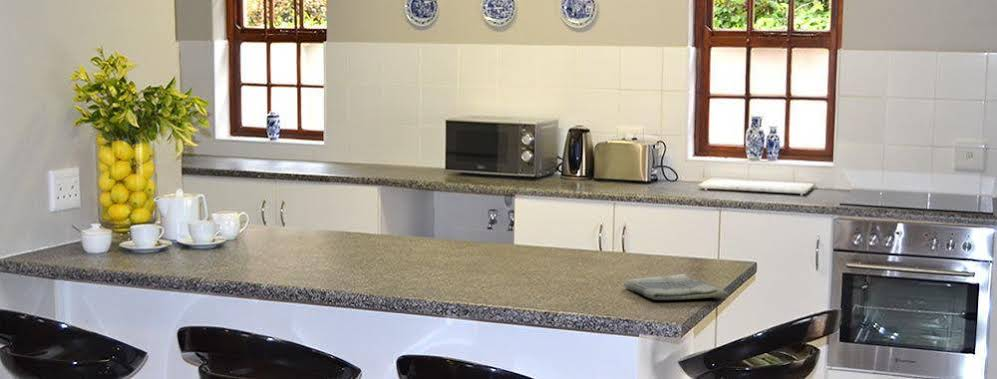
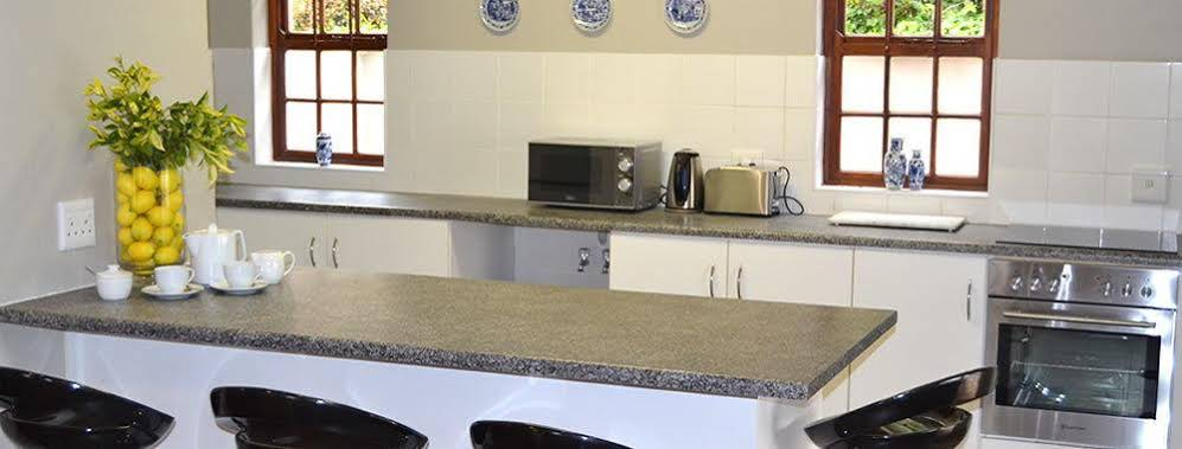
- dish towel [623,273,726,301]
